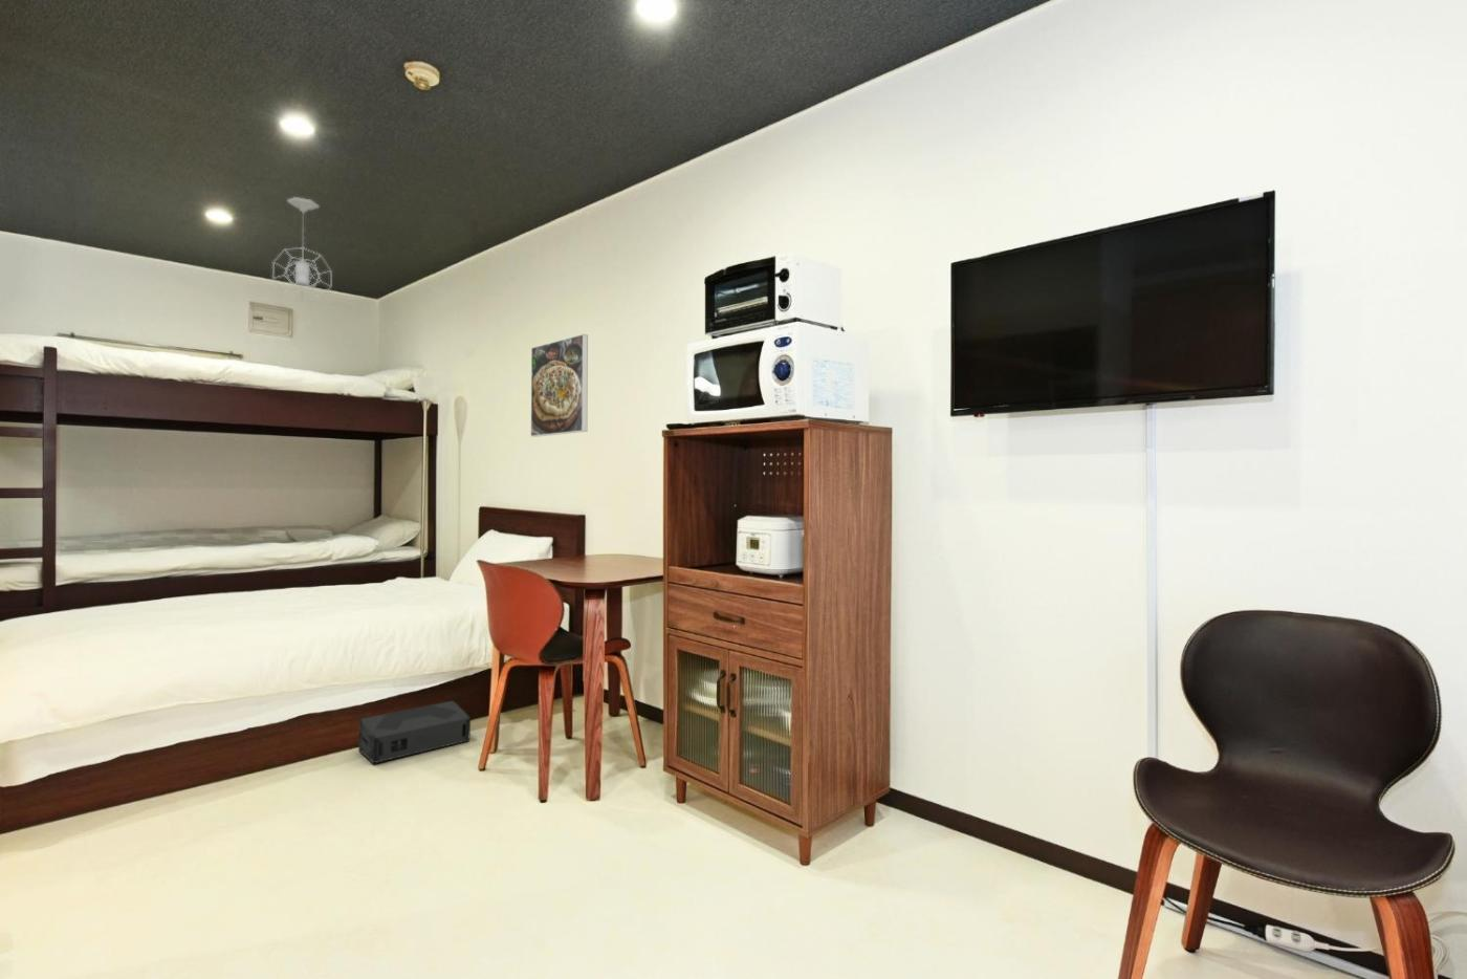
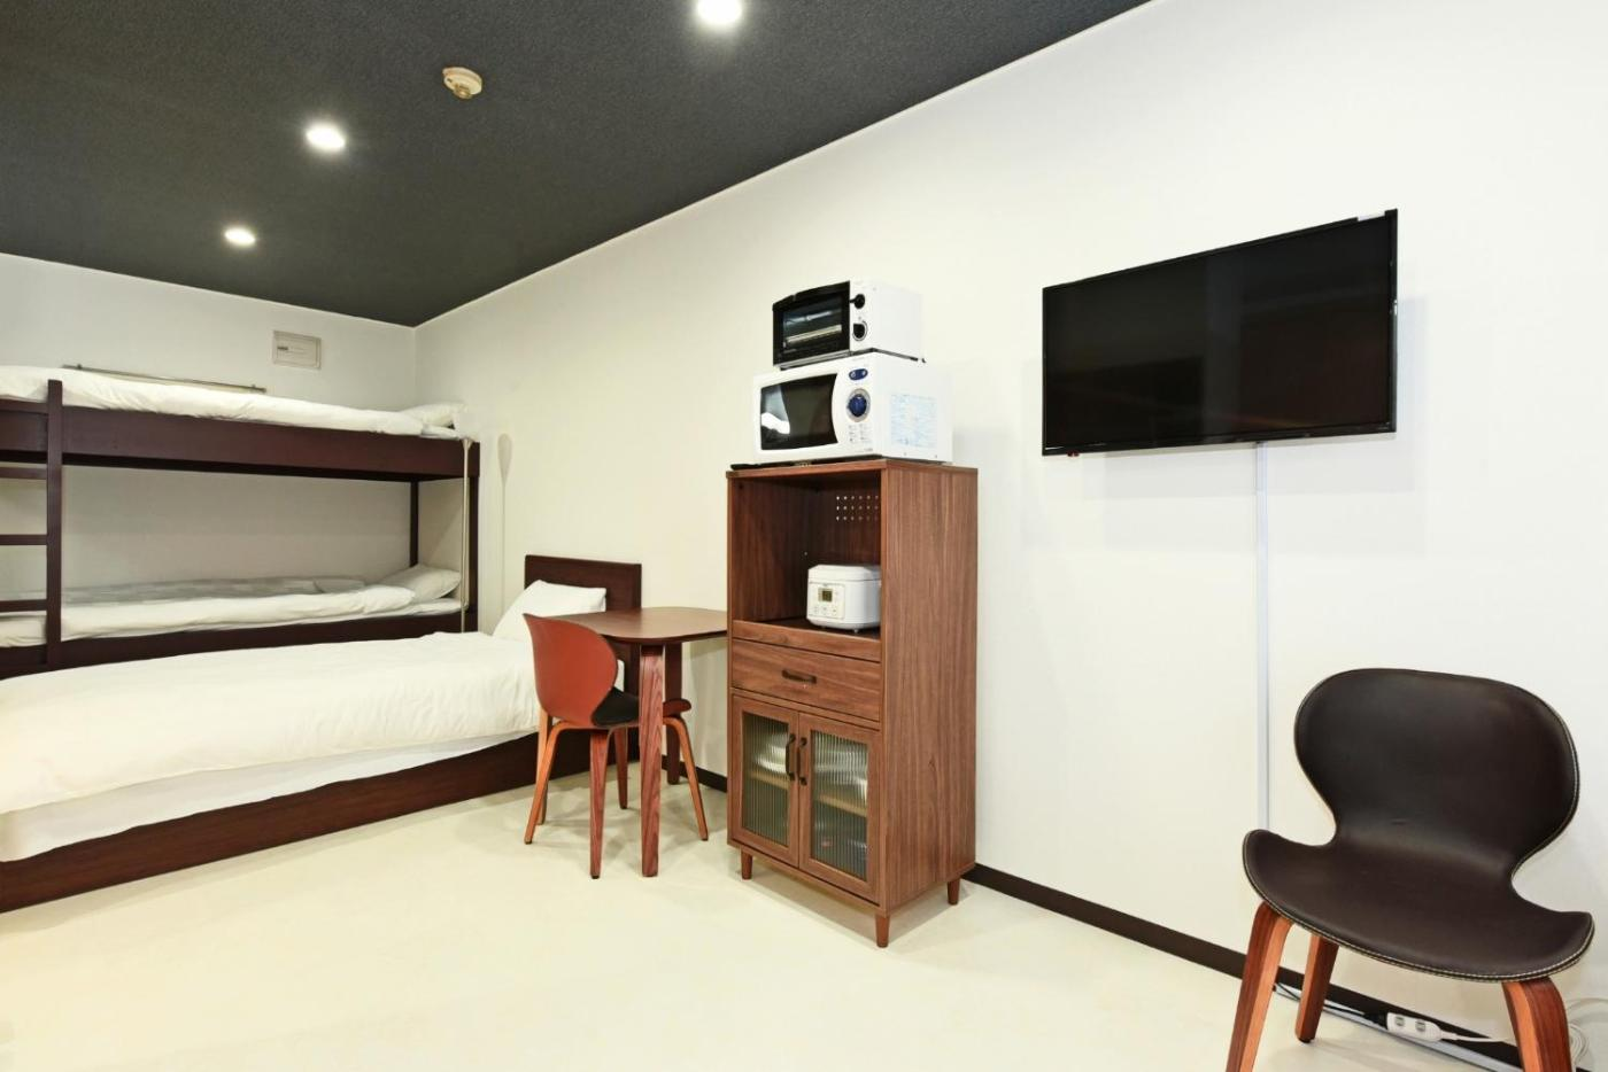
- speaker [357,699,472,765]
- pendant light [271,196,332,303]
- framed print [530,333,589,438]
